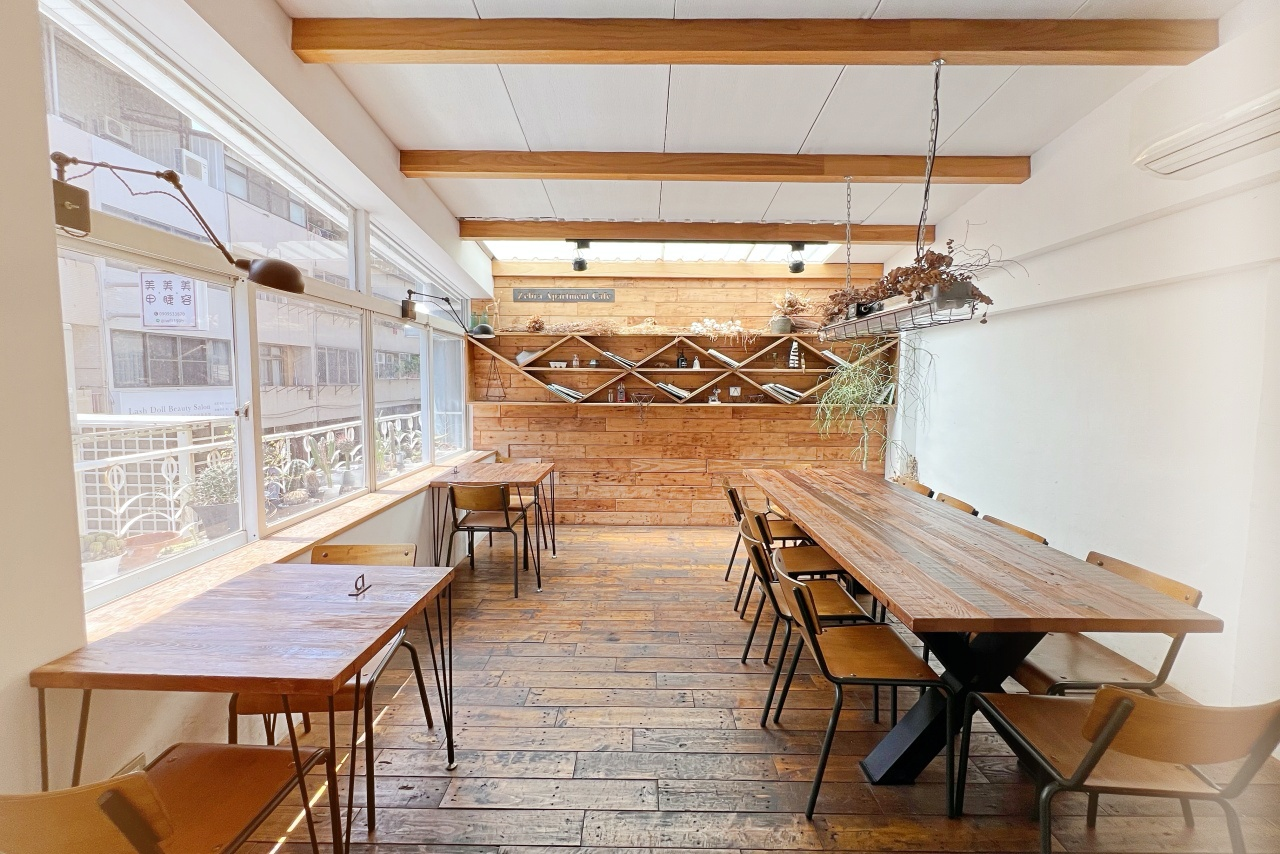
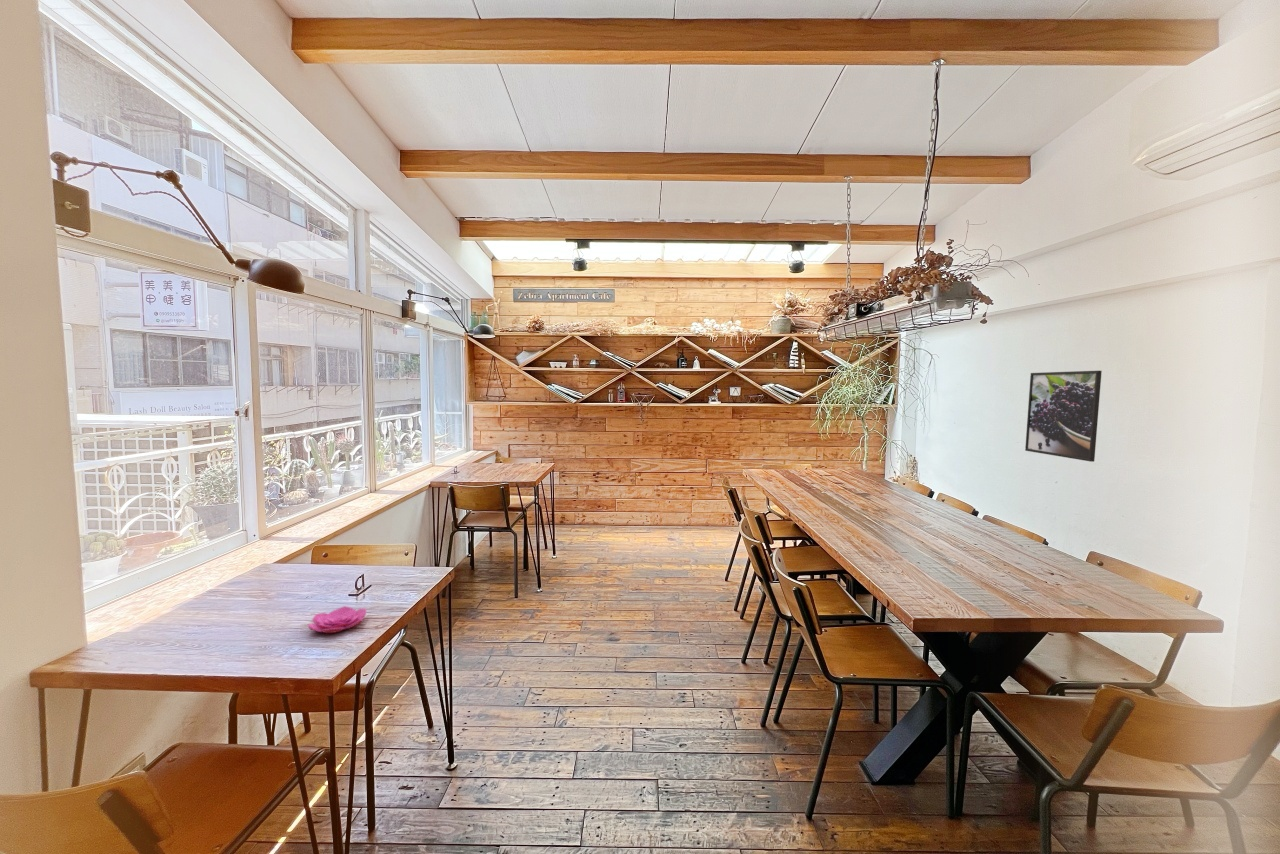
+ flower [307,605,367,634]
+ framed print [1024,370,1103,463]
